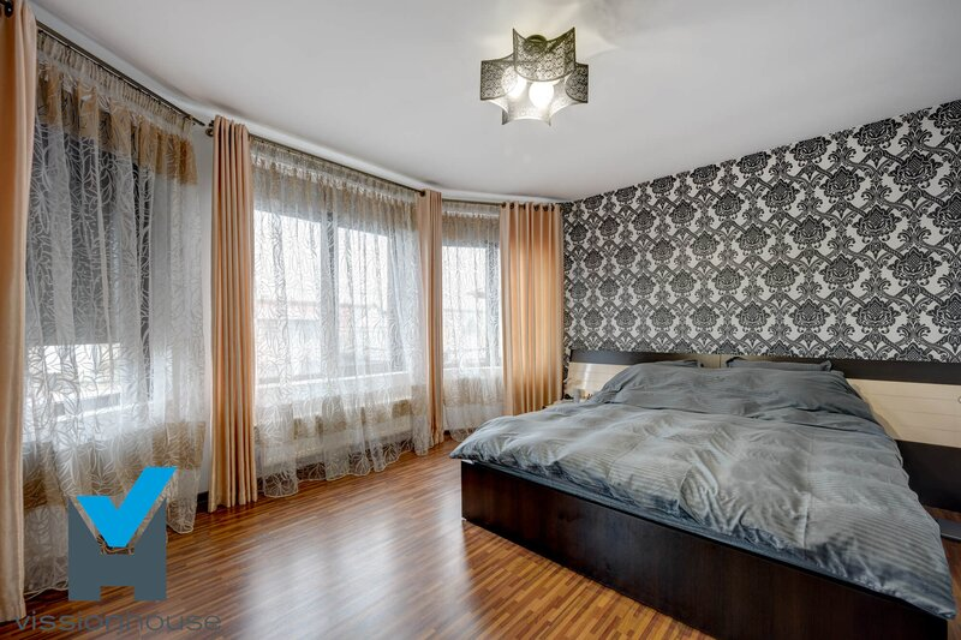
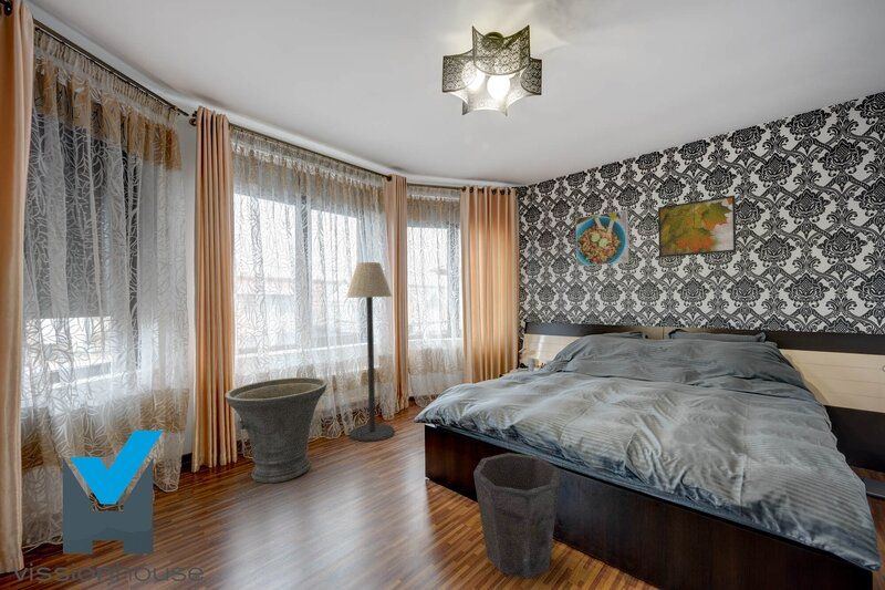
+ floor lamp [345,261,396,443]
+ waste bin [472,452,562,580]
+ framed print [575,209,629,267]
+ planter [223,376,329,484]
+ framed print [657,194,738,258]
